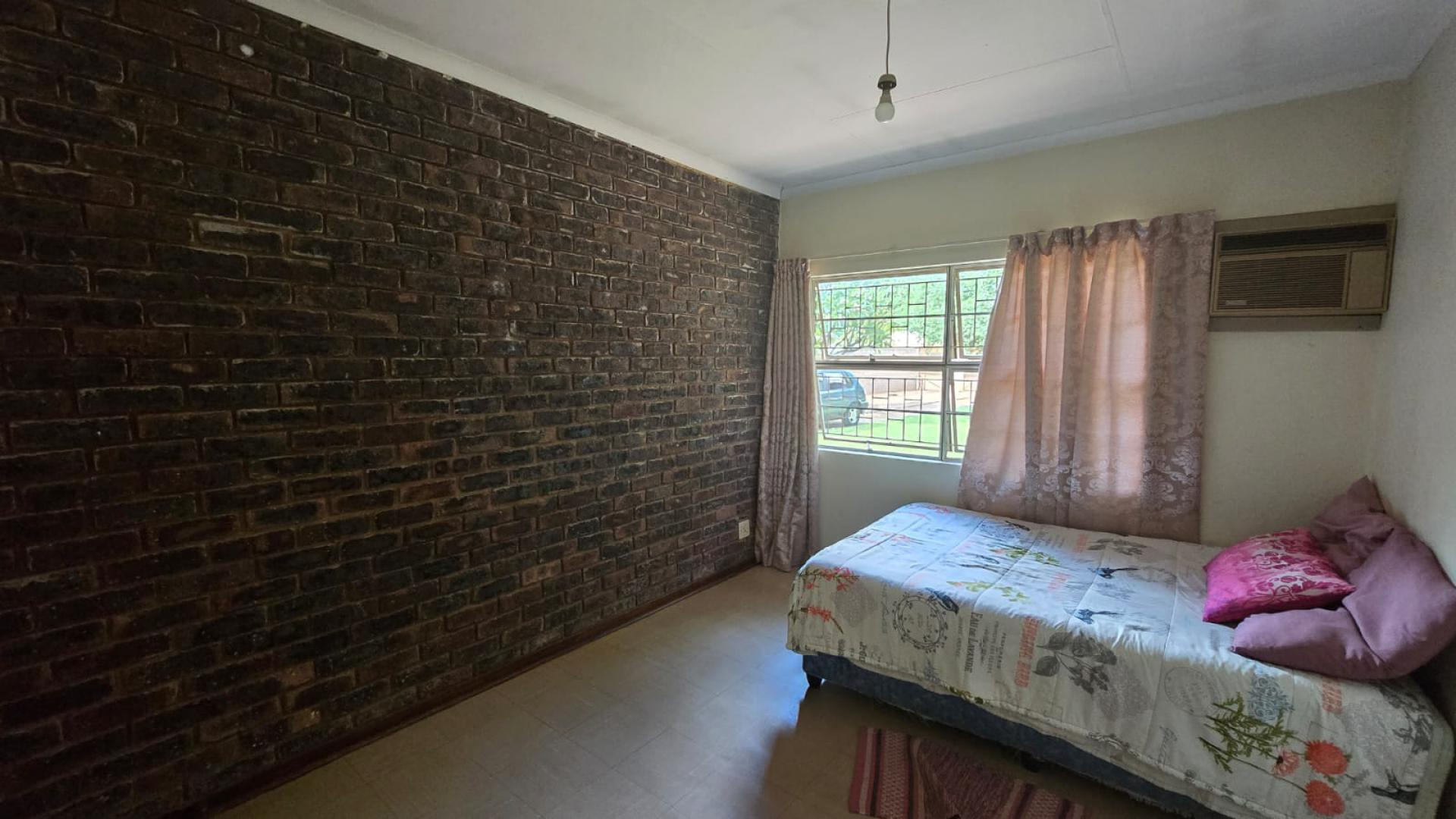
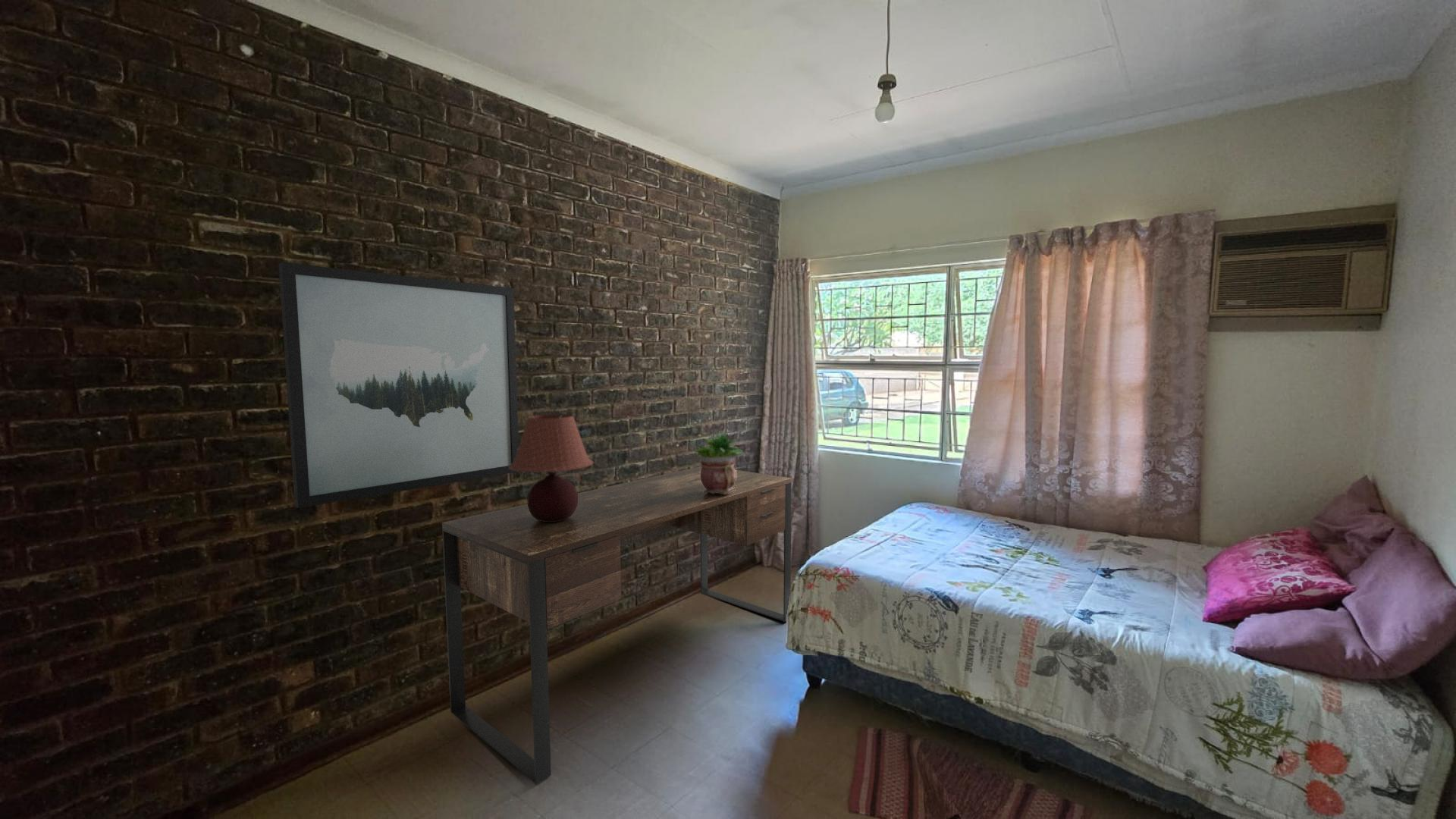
+ potted plant [693,429,746,494]
+ desk [441,466,792,786]
+ wall art [278,262,520,509]
+ table lamp [509,414,595,522]
